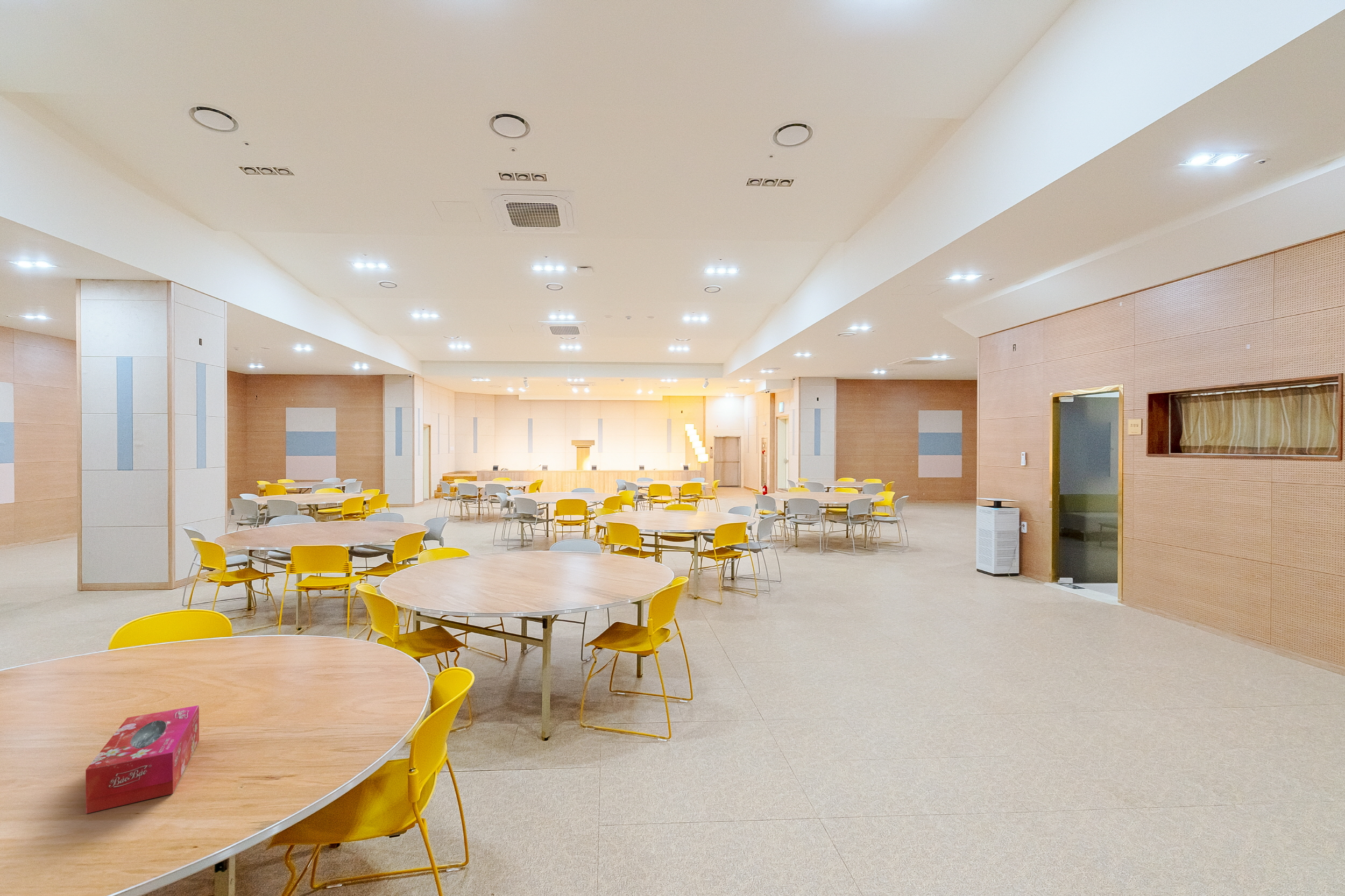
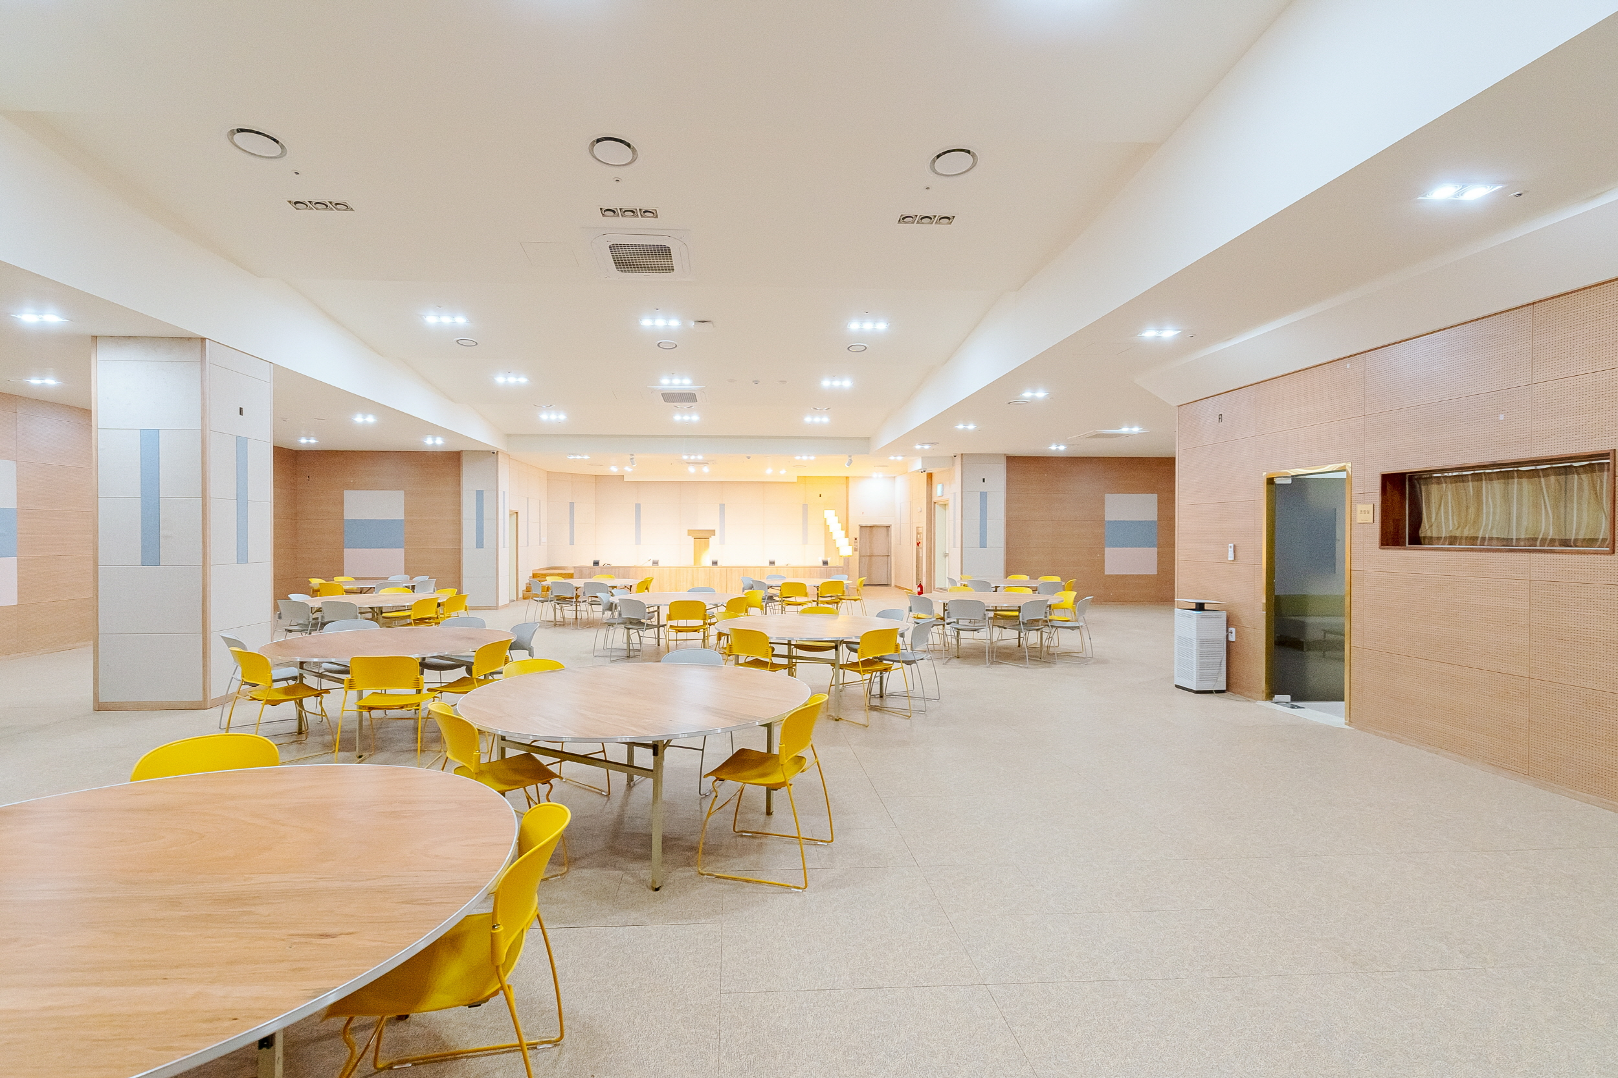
- tissue box [85,705,200,814]
